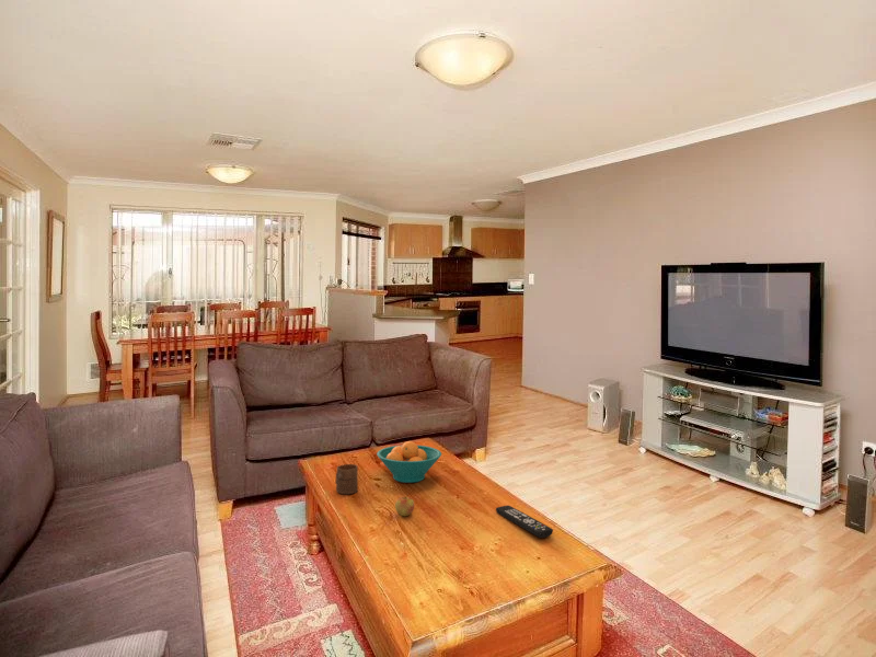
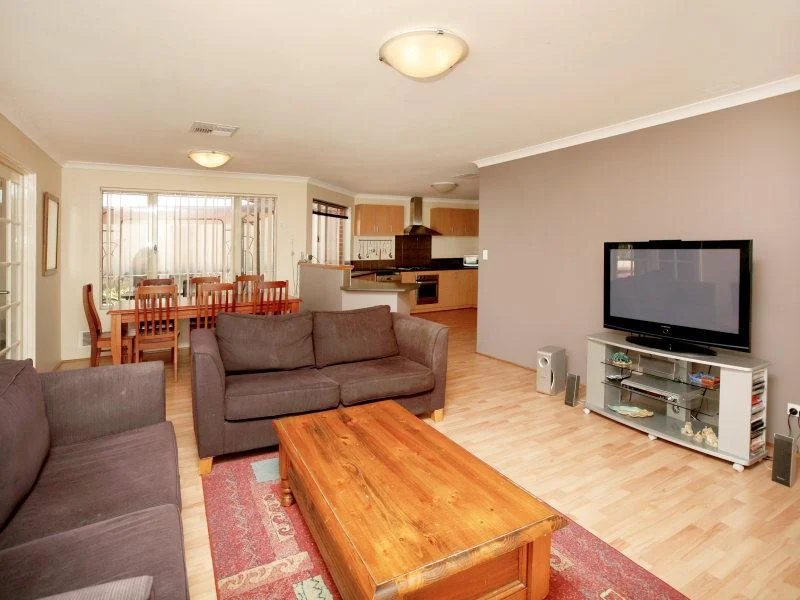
- apple [394,492,415,517]
- remote control [495,505,554,539]
- cup [334,463,359,495]
- fruit bowl [376,440,442,484]
